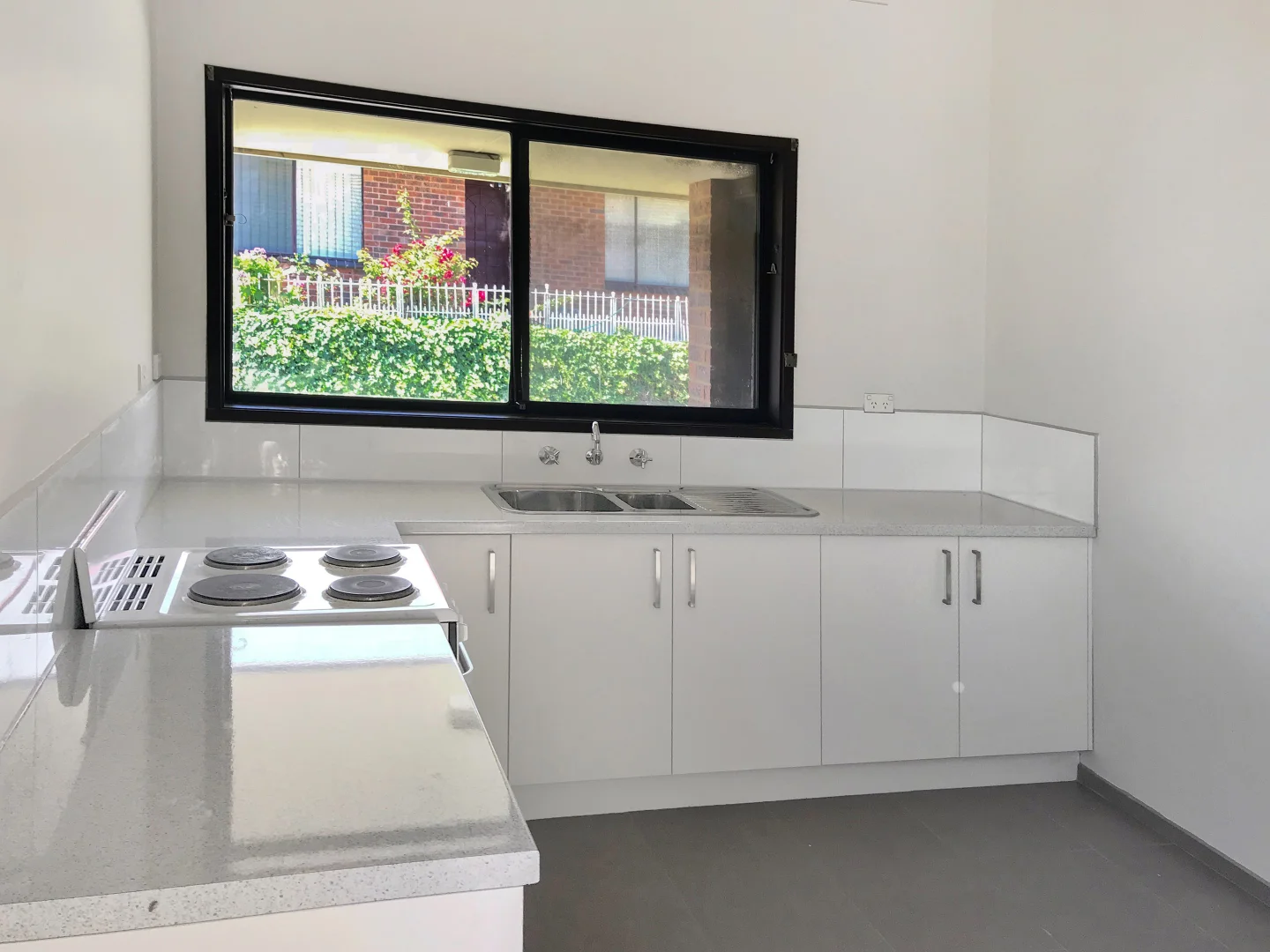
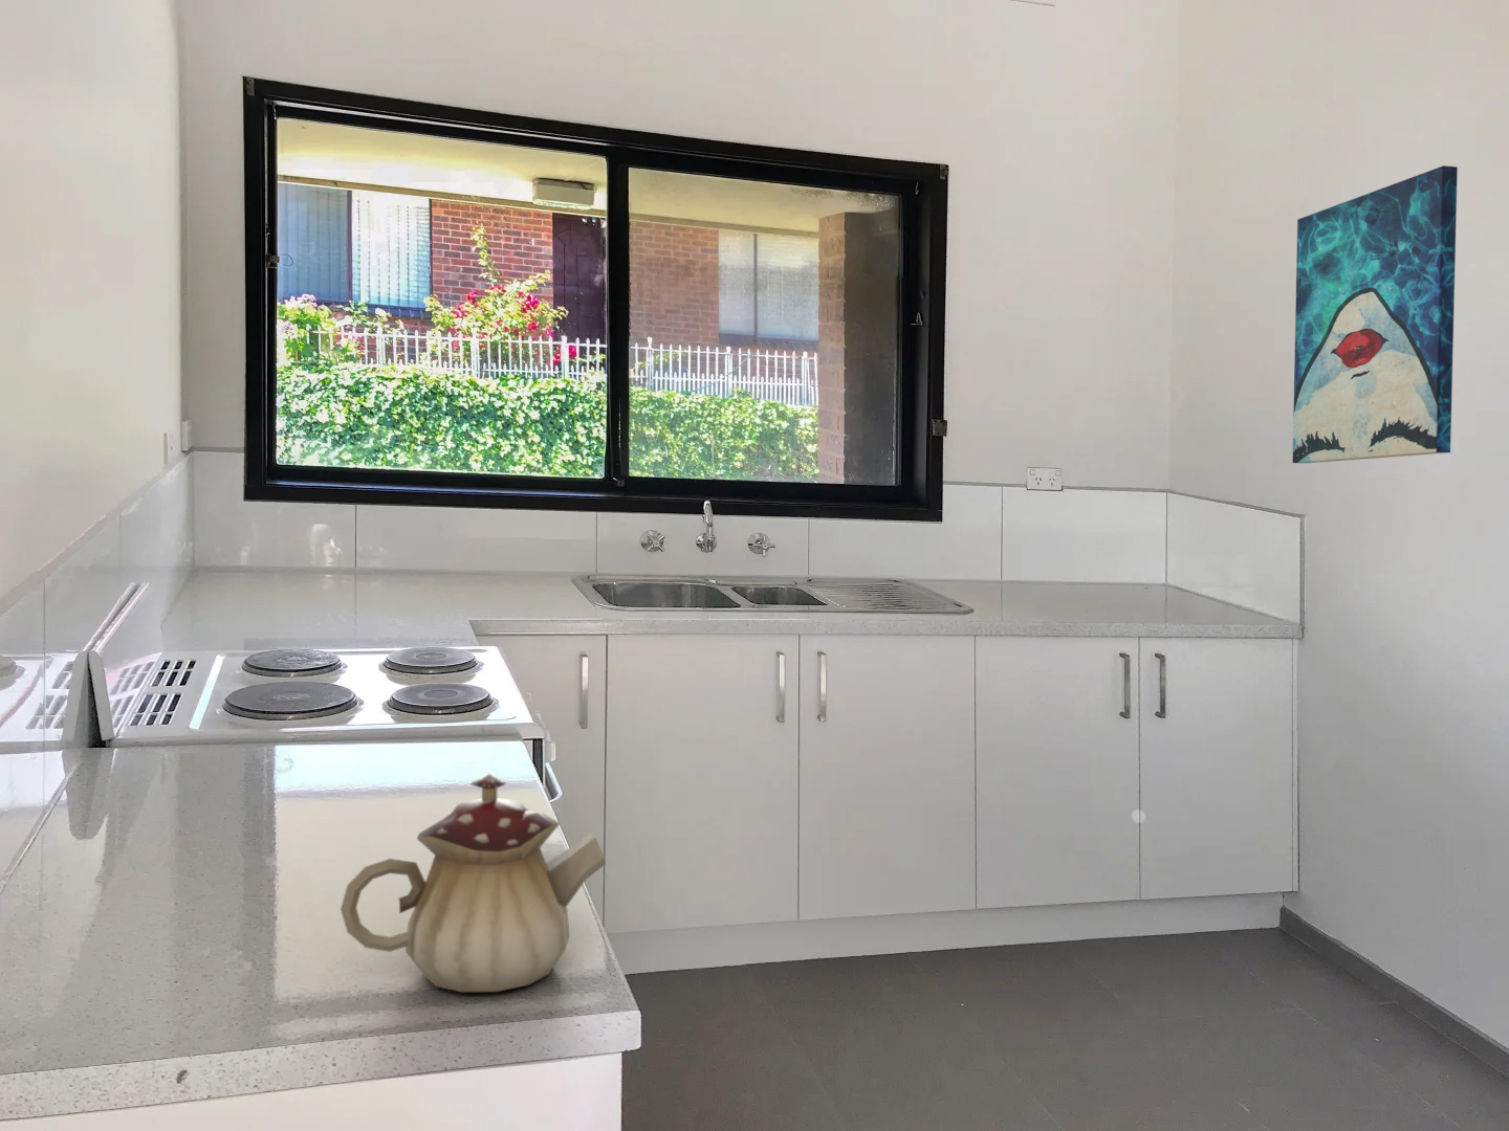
+ wall art [1292,164,1459,463]
+ teapot [340,773,607,993]
